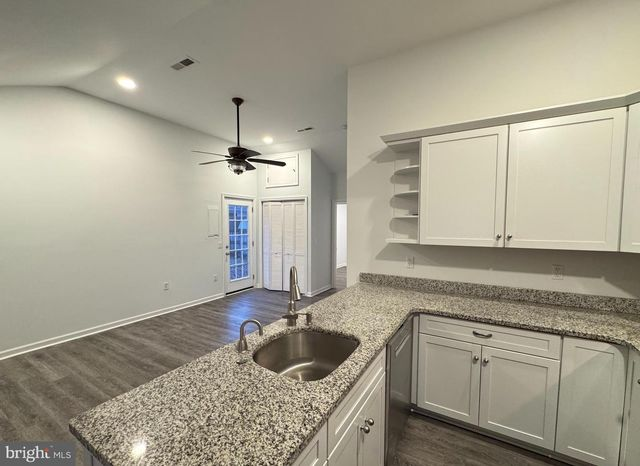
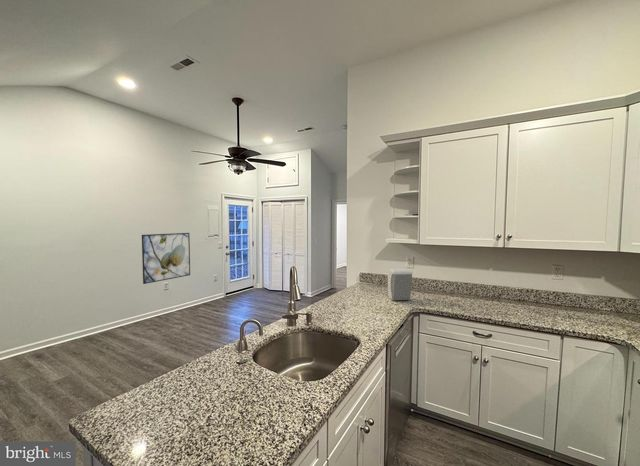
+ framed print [141,232,191,285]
+ soap dispenser [387,268,413,301]
